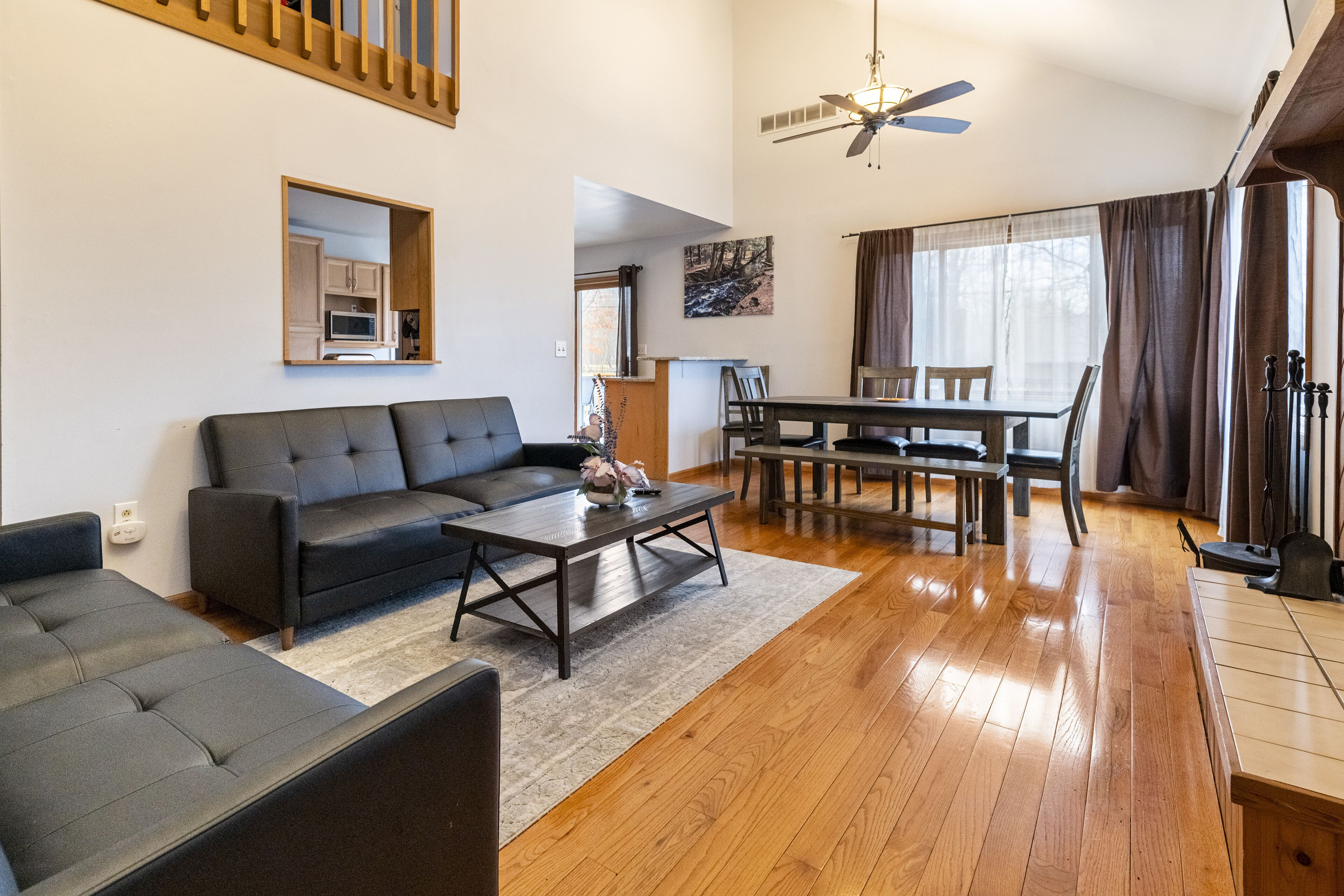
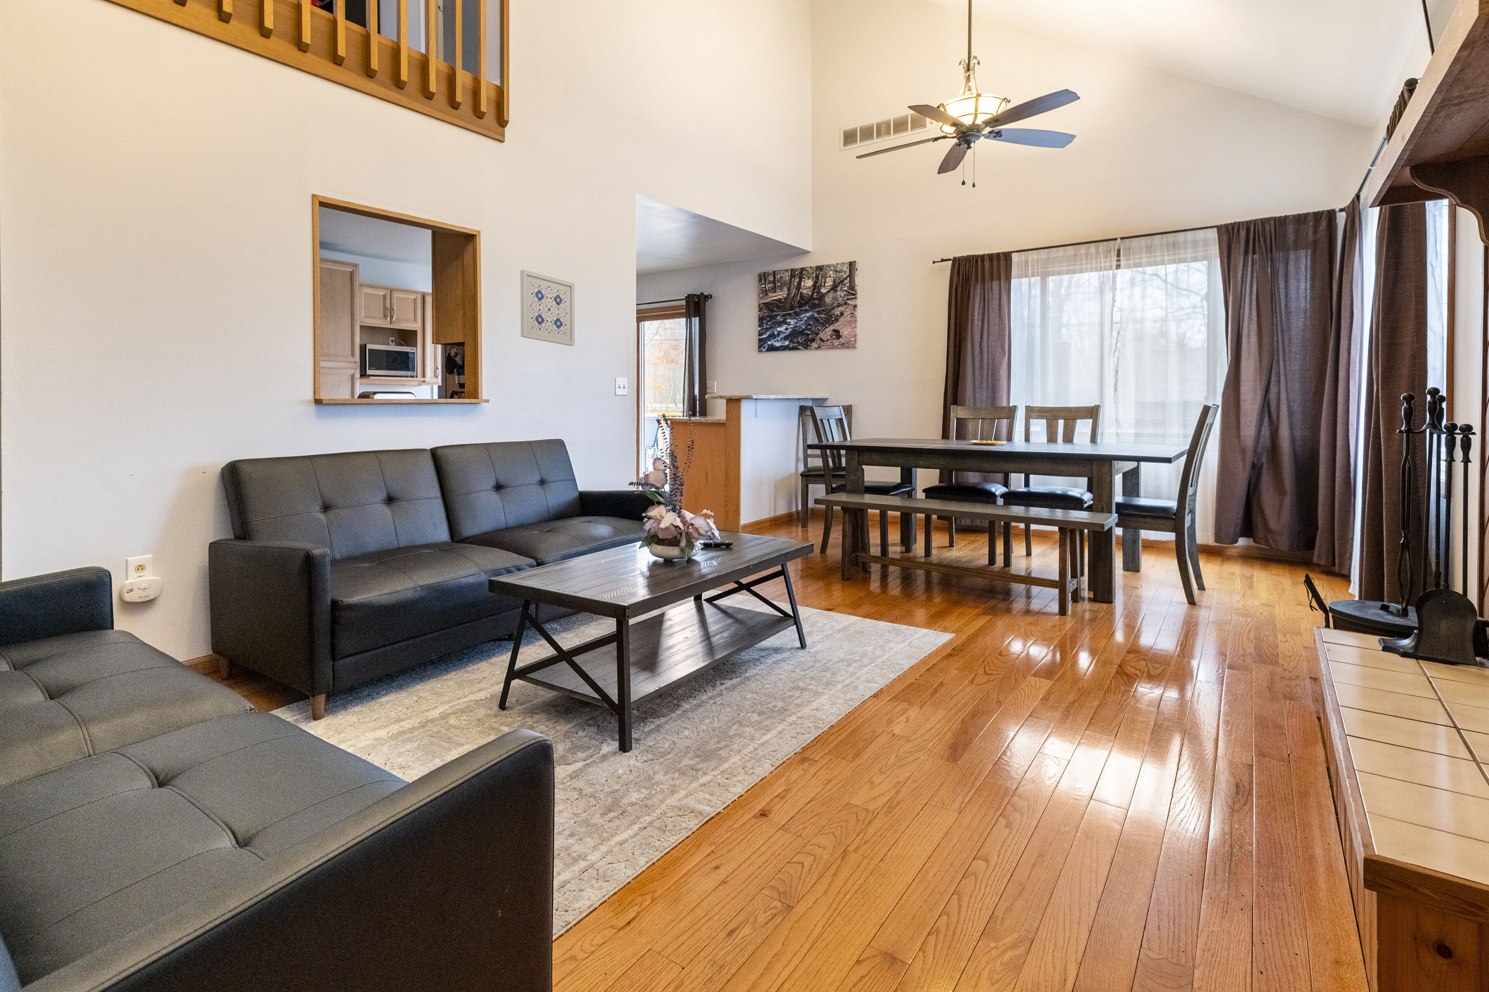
+ wall art [520,269,575,347]
